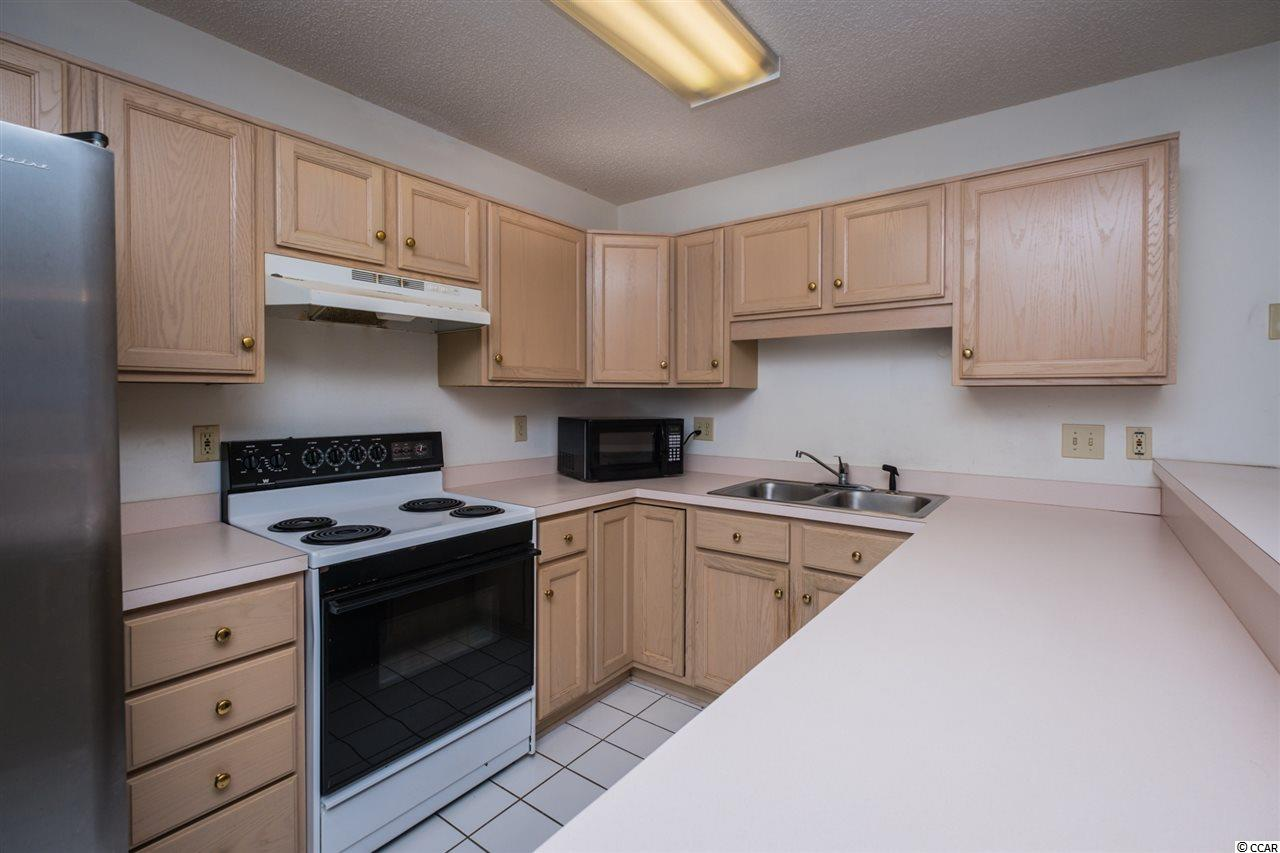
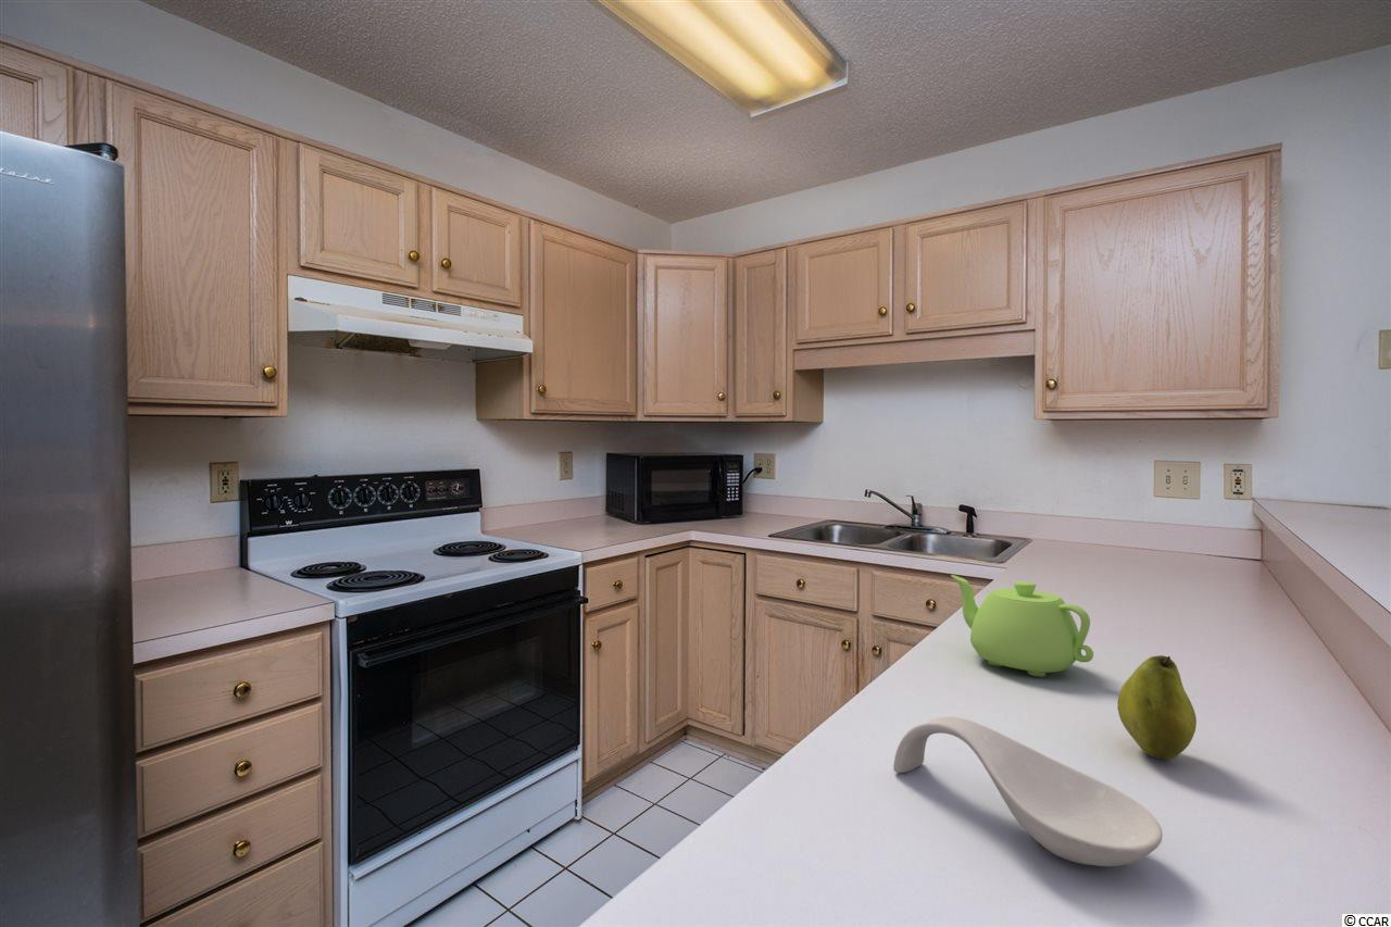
+ fruit [1116,654,1198,761]
+ teapot [950,574,1094,677]
+ spoon rest [892,715,1164,867]
